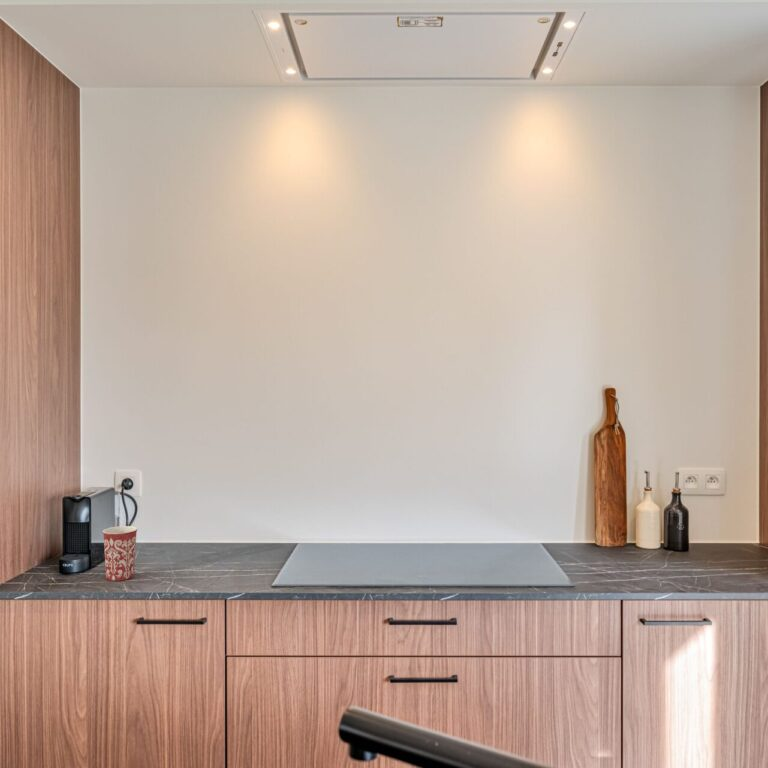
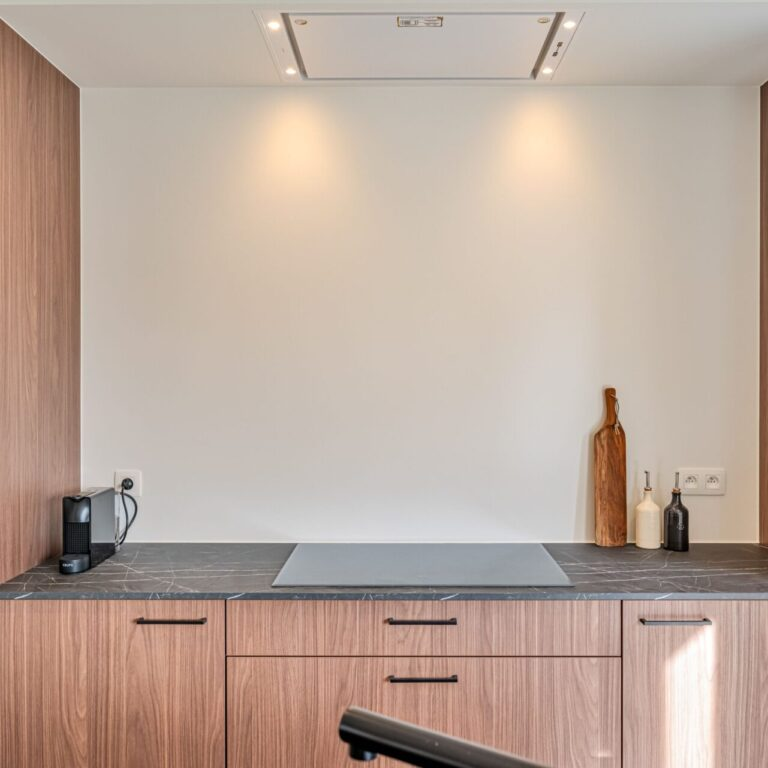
- mug [102,525,138,582]
